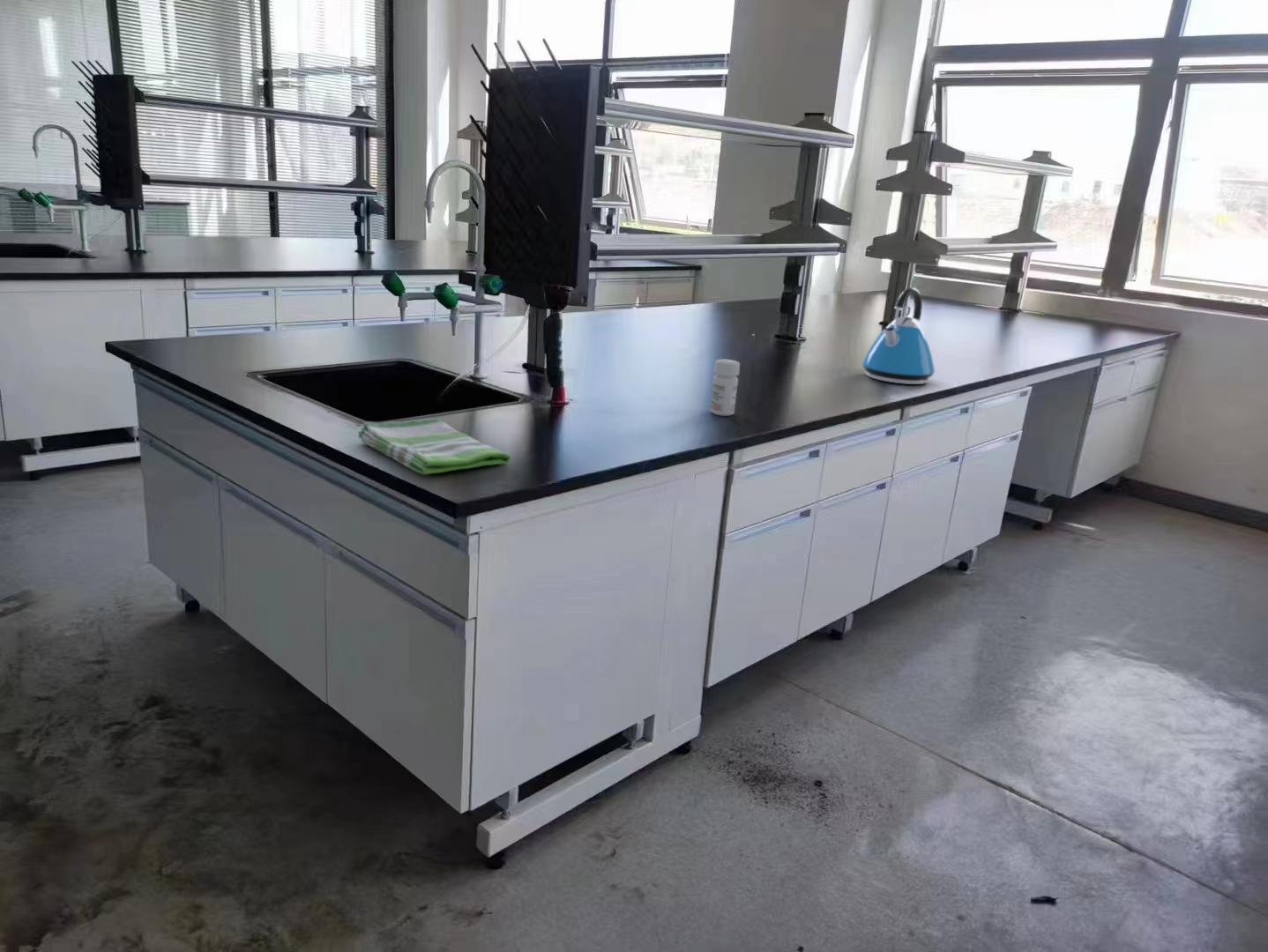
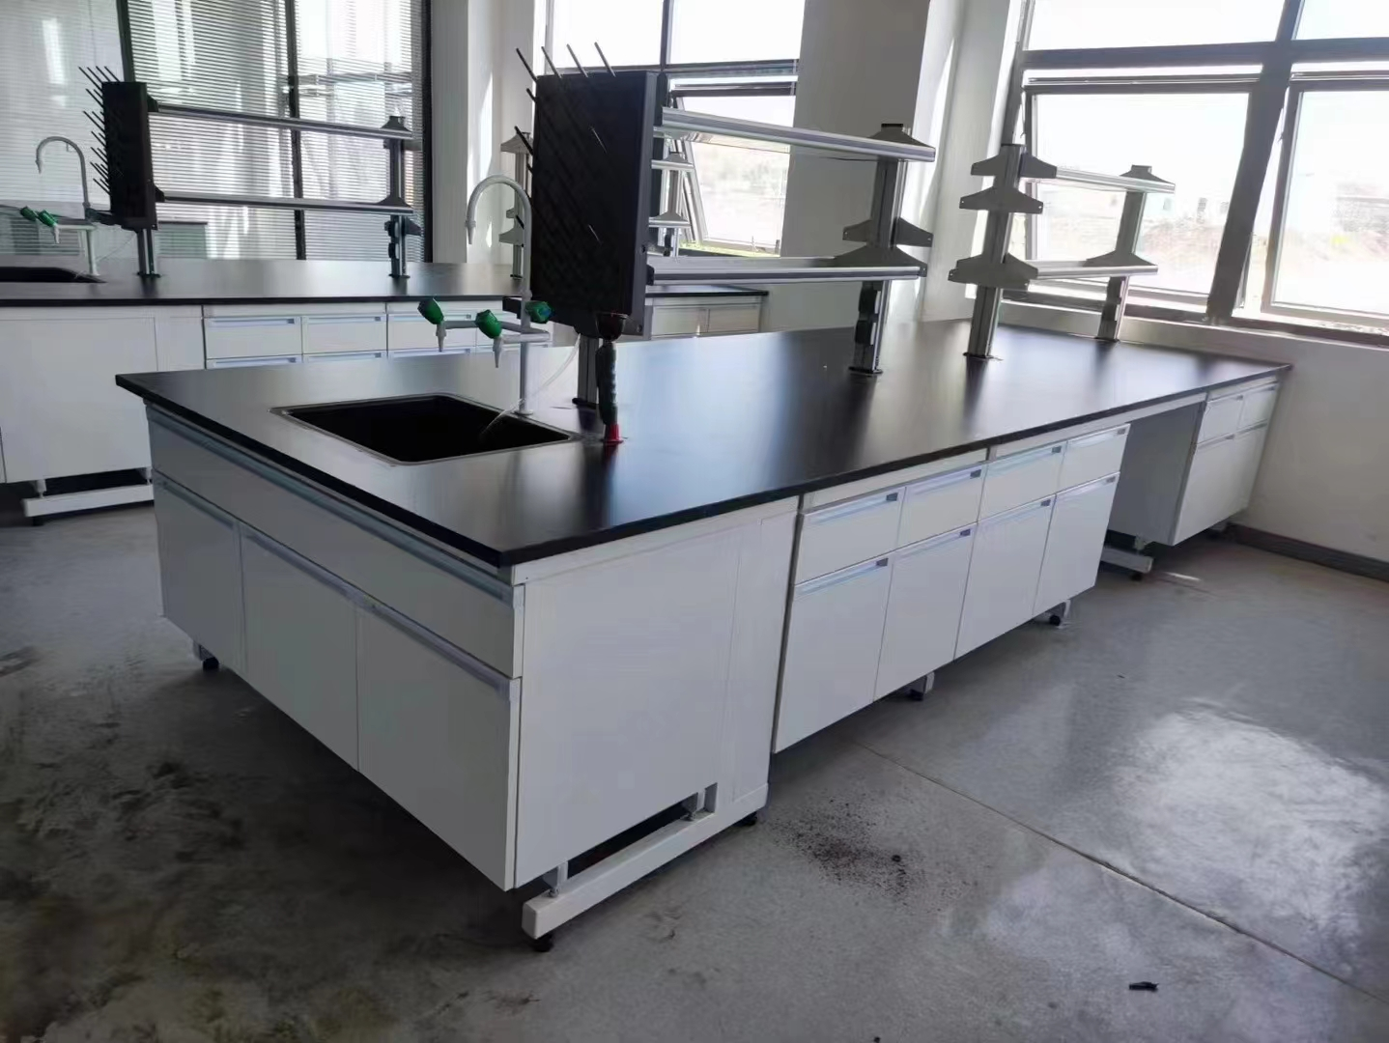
- kettle [861,286,936,385]
- medicine bottle [710,359,741,417]
- dish towel [357,418,511,475]
